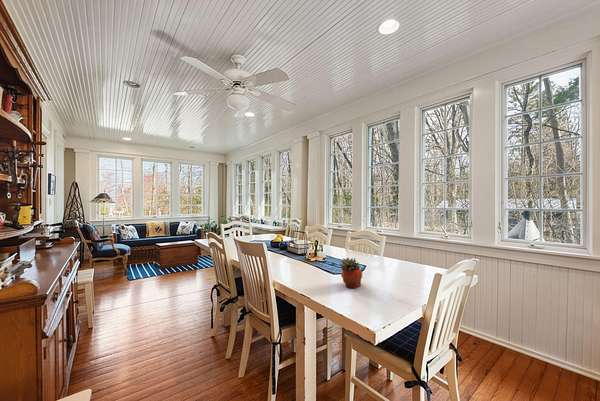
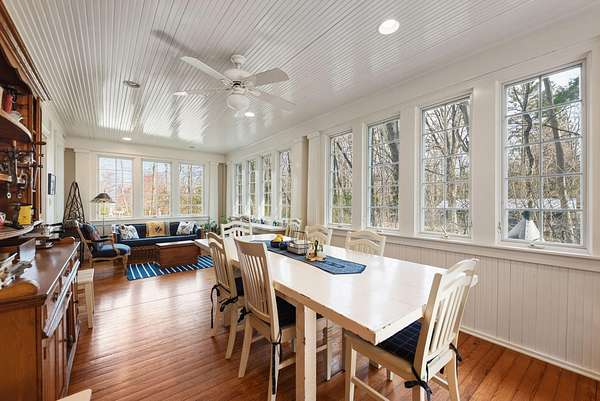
- succulent planter [339,257,363,289]
